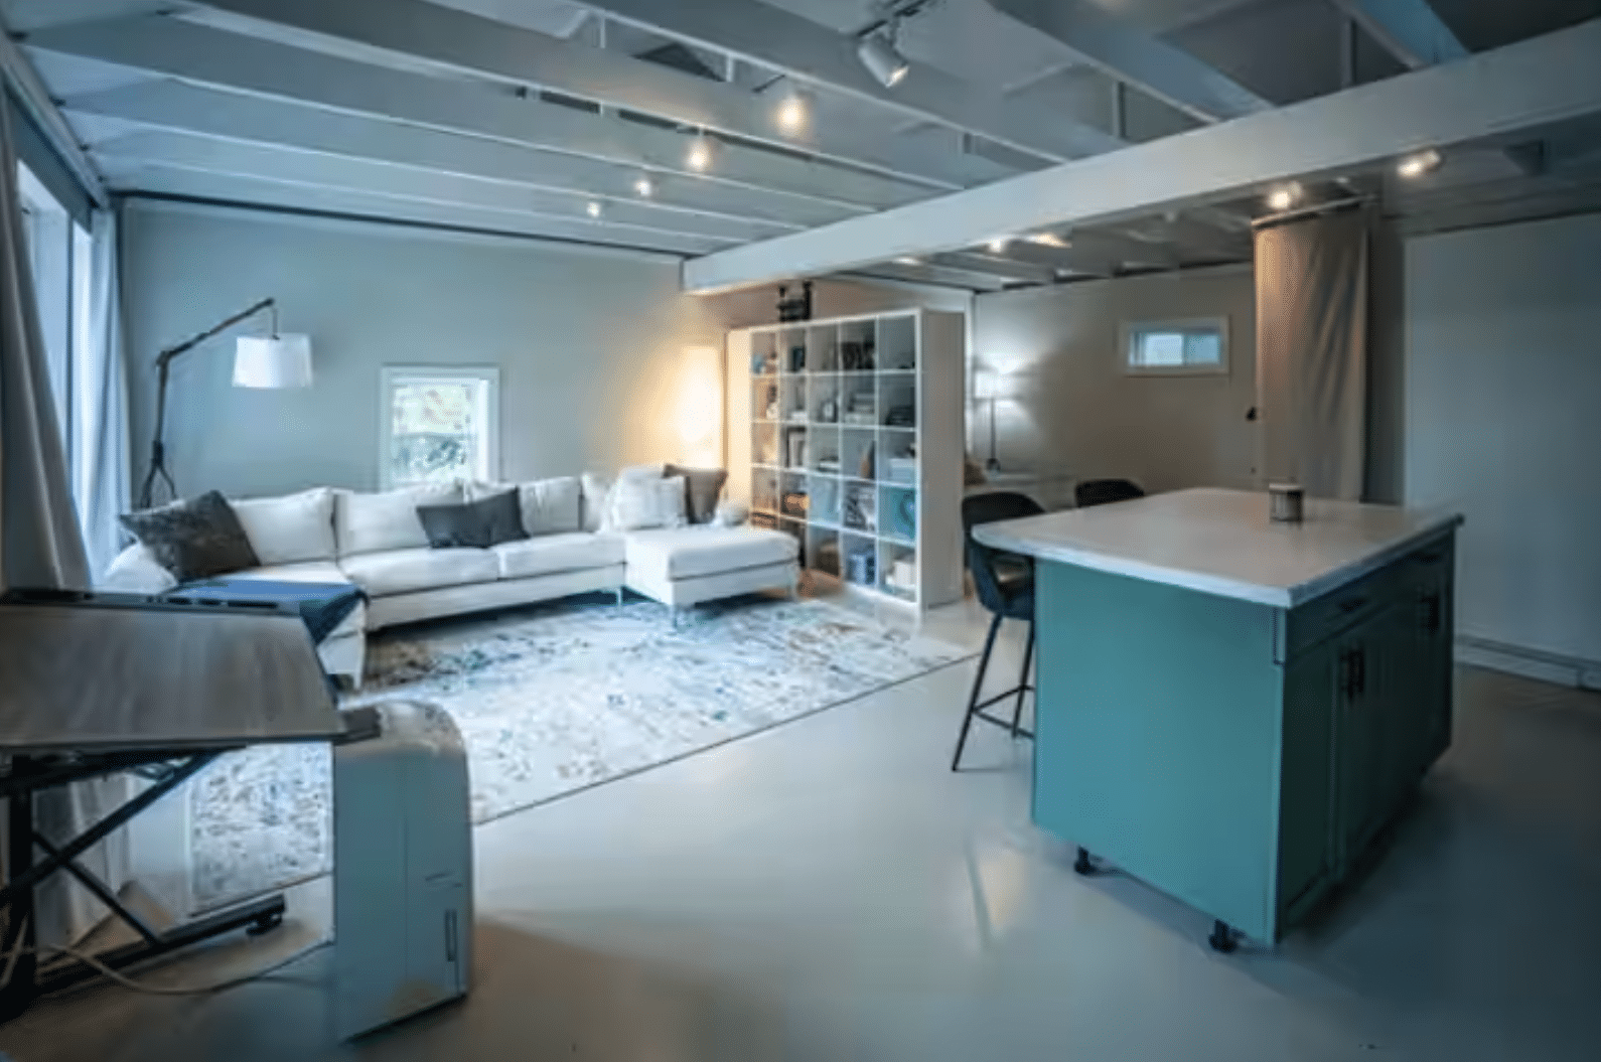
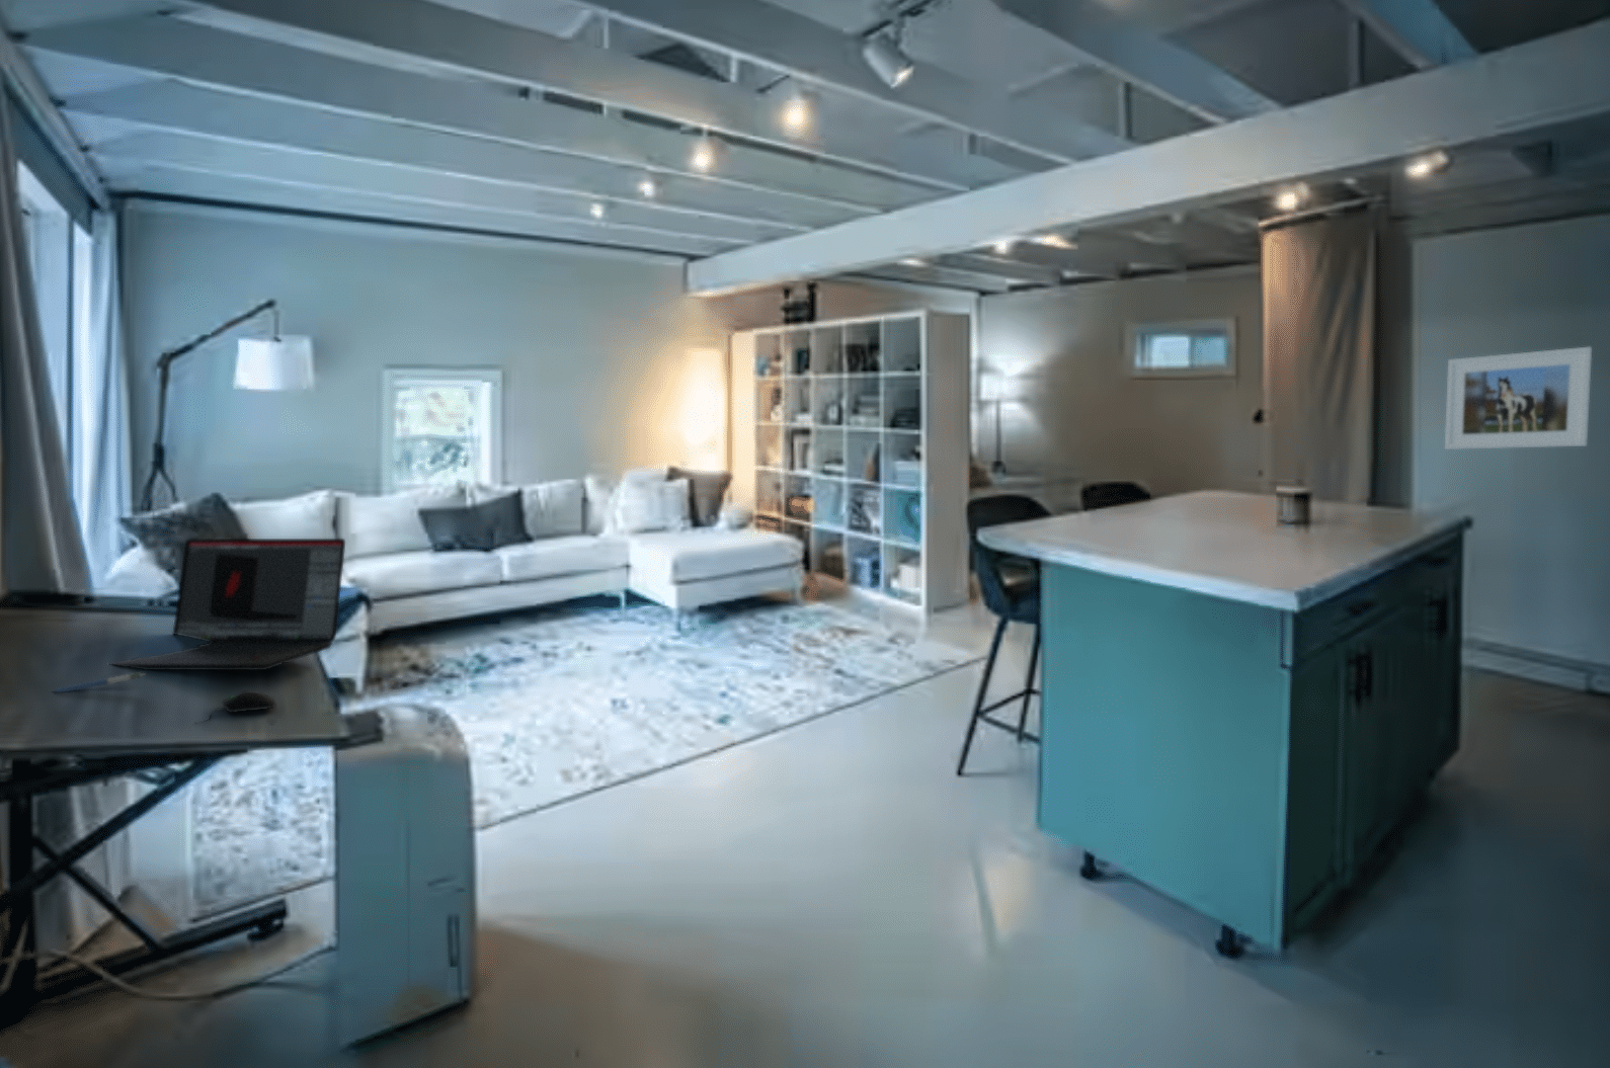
+ pen [50,671,145,694]
+ laptop [110,538,347,671]
+ computer mouse [192,689,278,725]
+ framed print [1444,346,1593,451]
